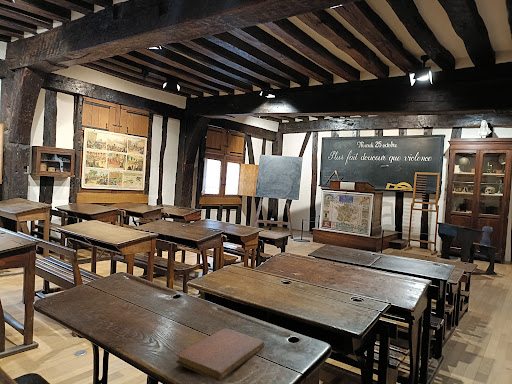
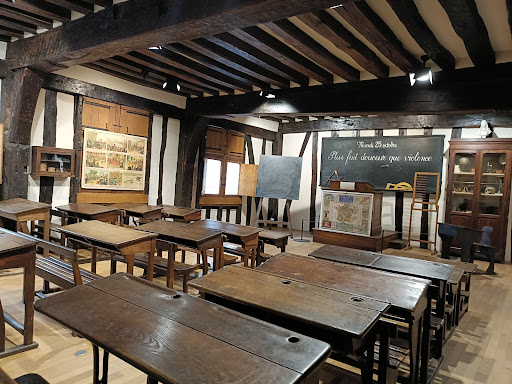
- notebook [175,327,265,382]
